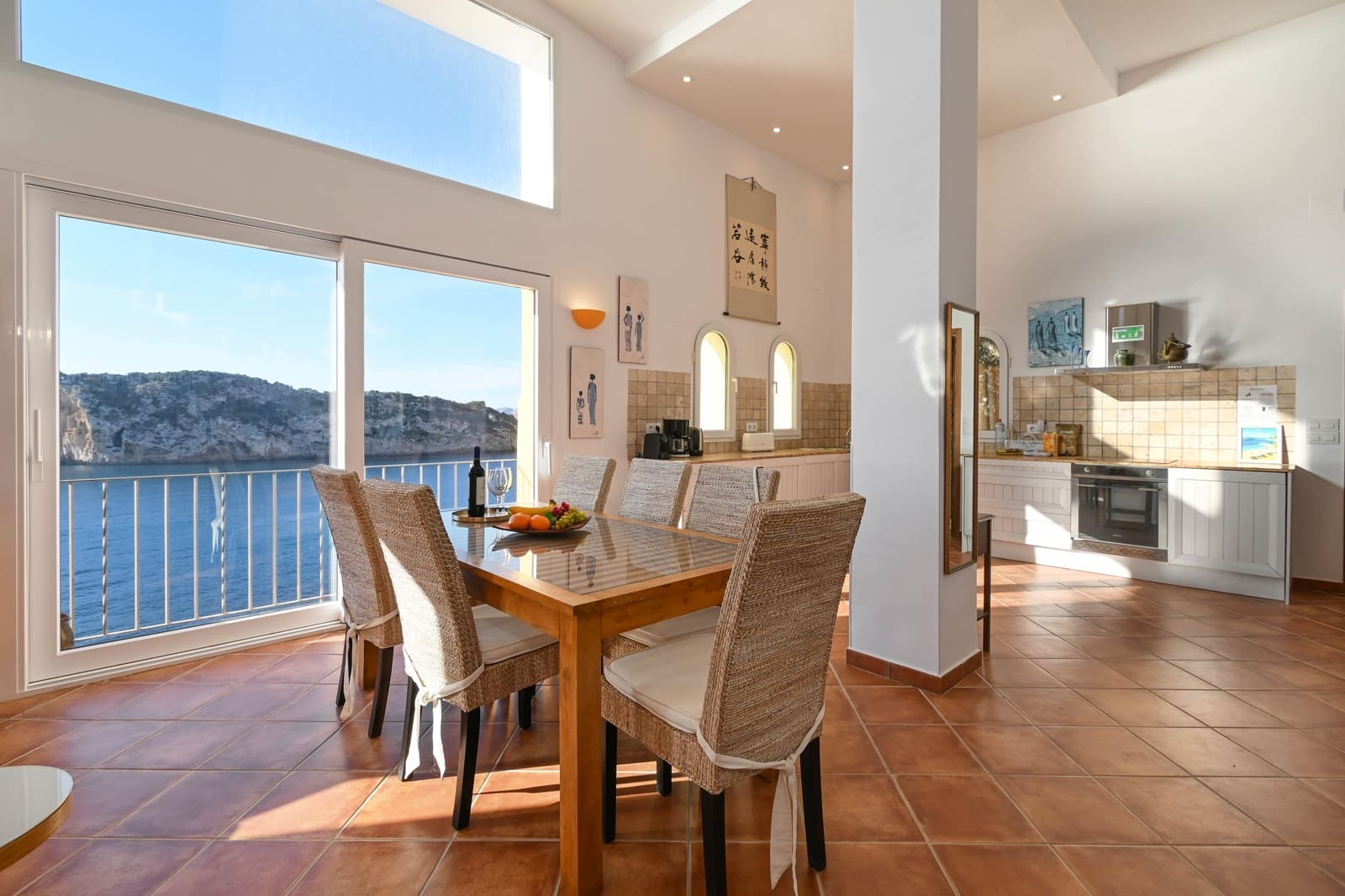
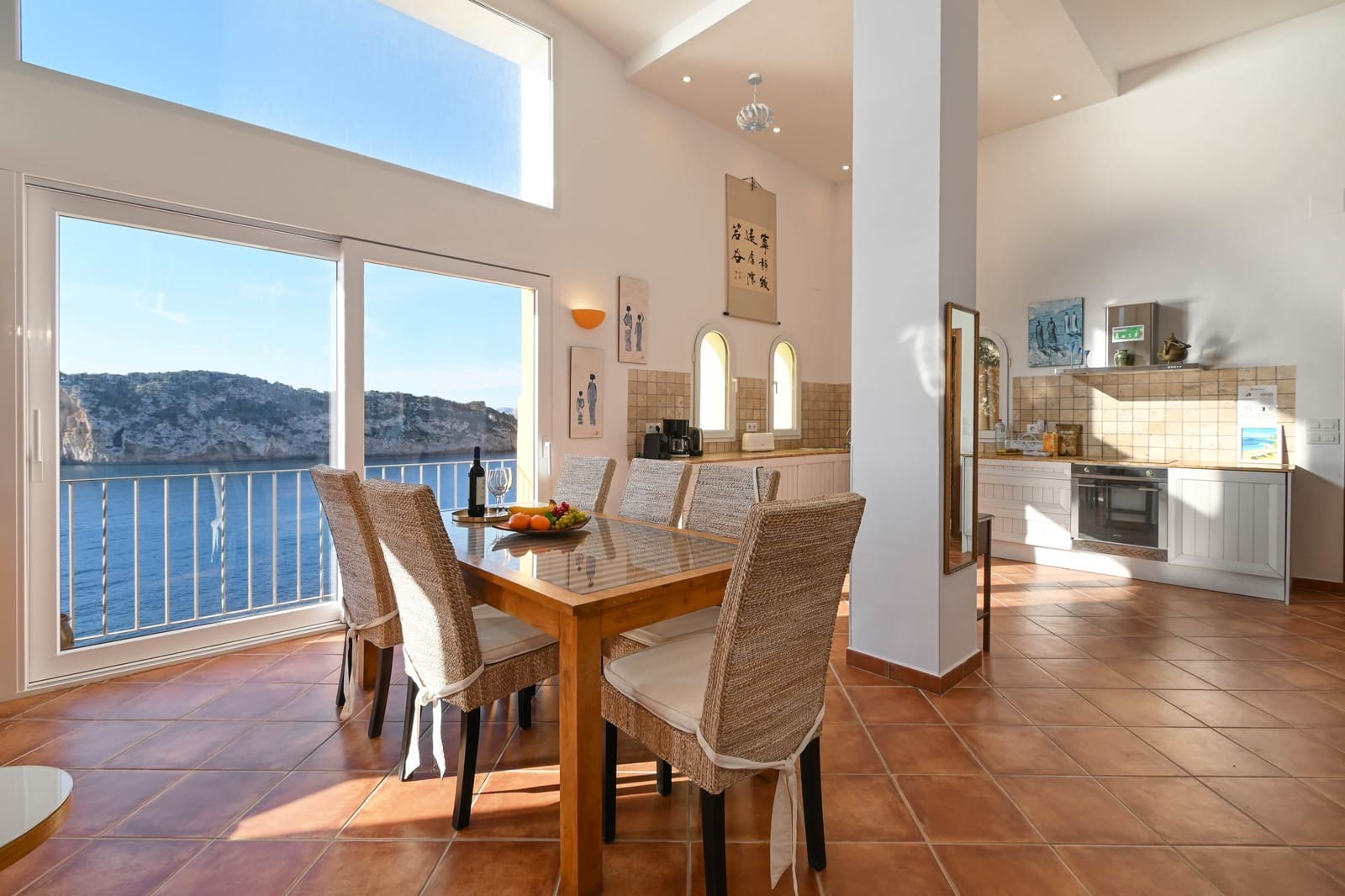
+ pendant light [736,72,774,134]
